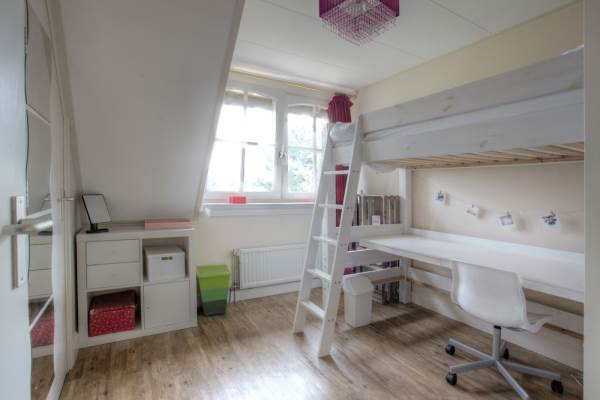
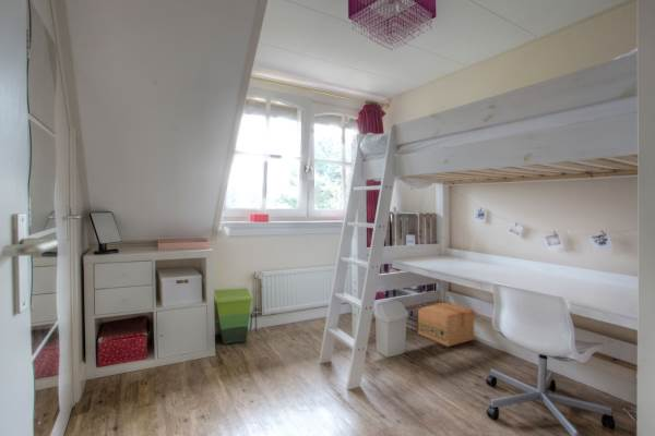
+ cardboard box [417,302,477,348]
